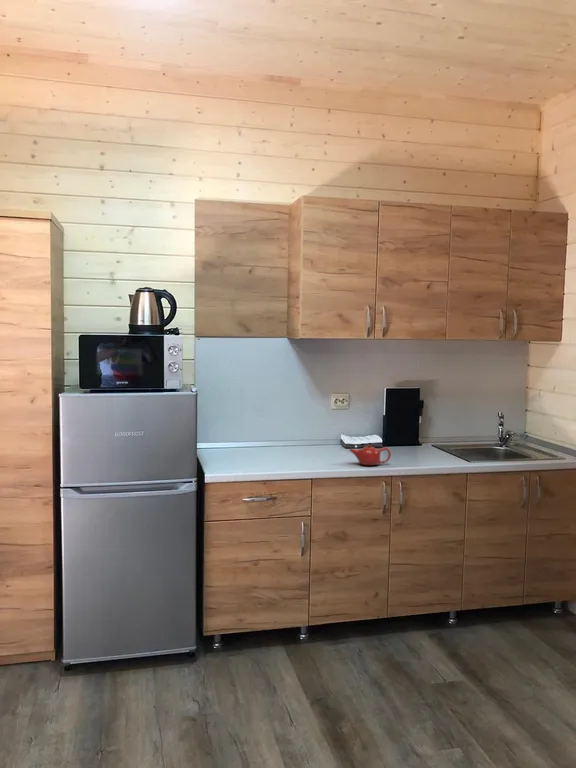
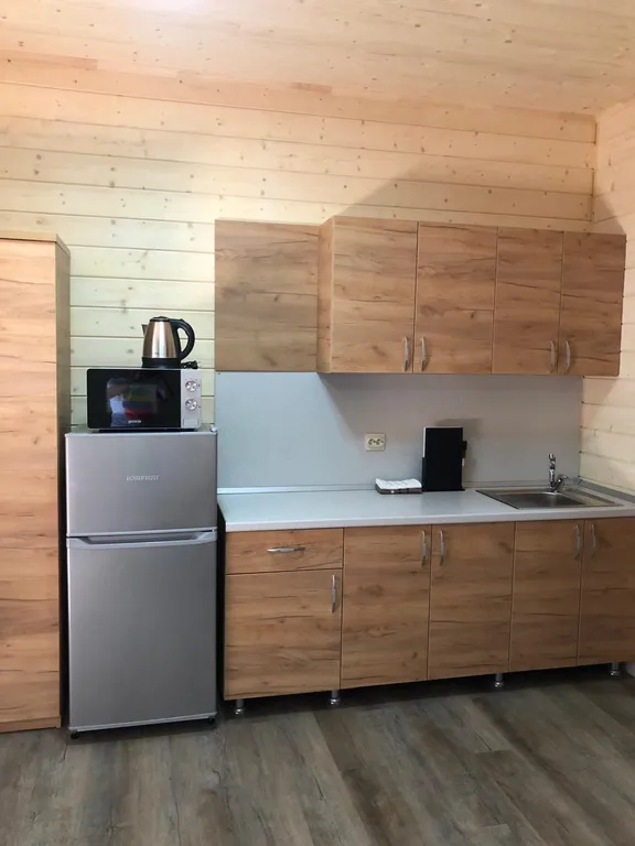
- teapot [348,444,392,466]
